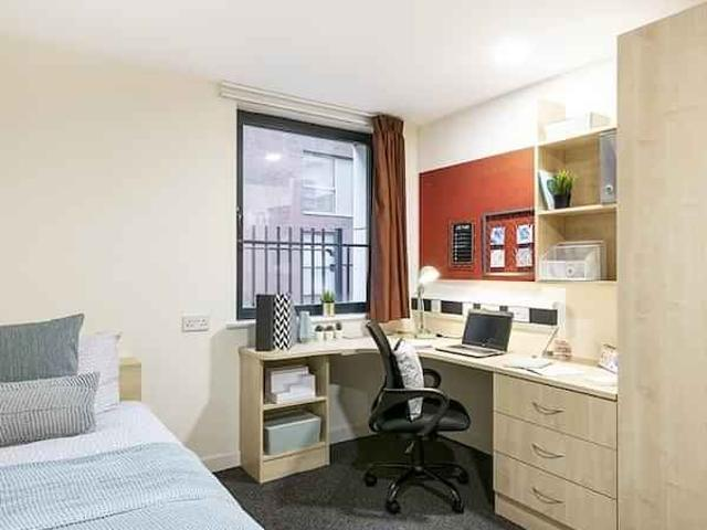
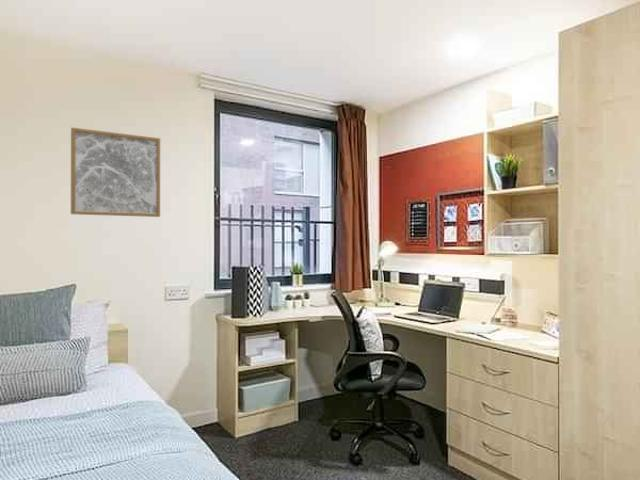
+ wall art [70,126,161,218]
